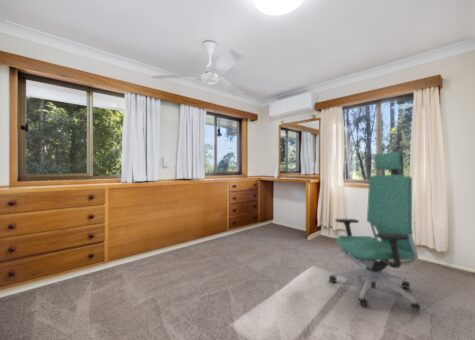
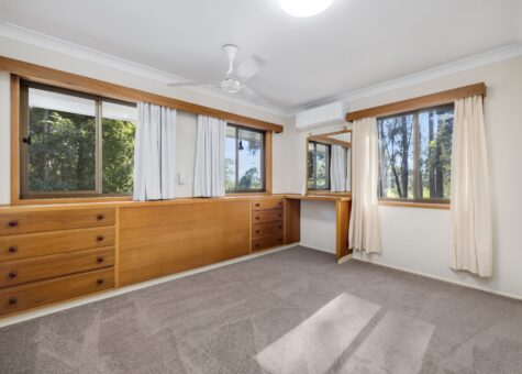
- chair [328,151,421,312]
